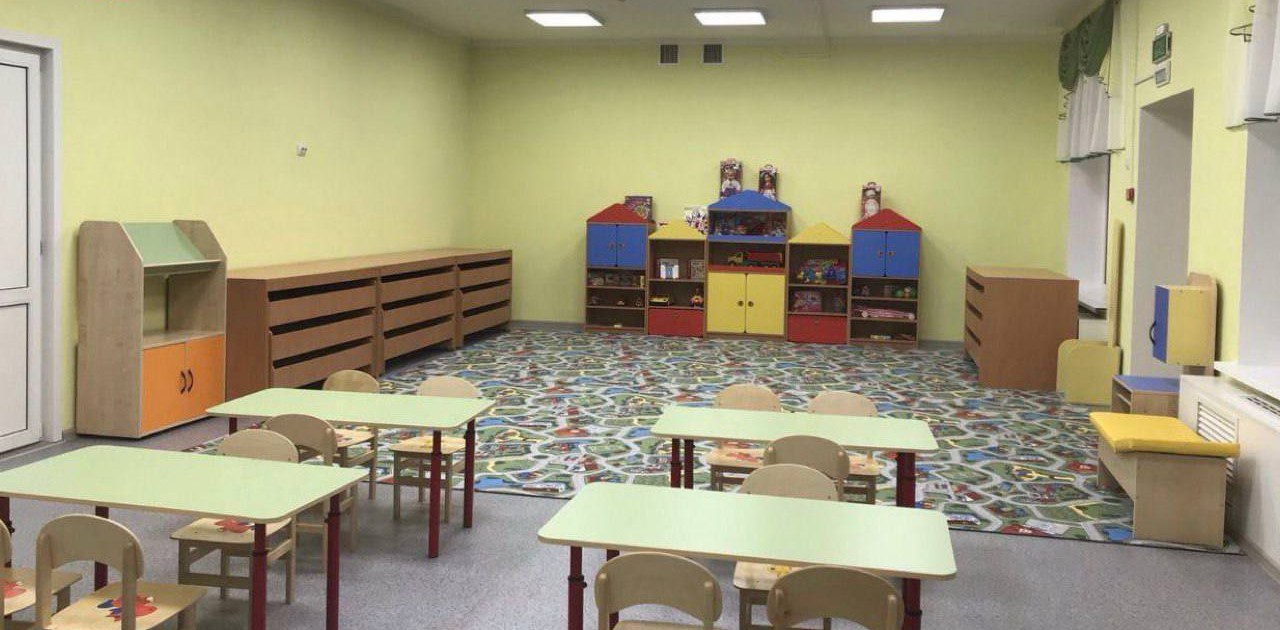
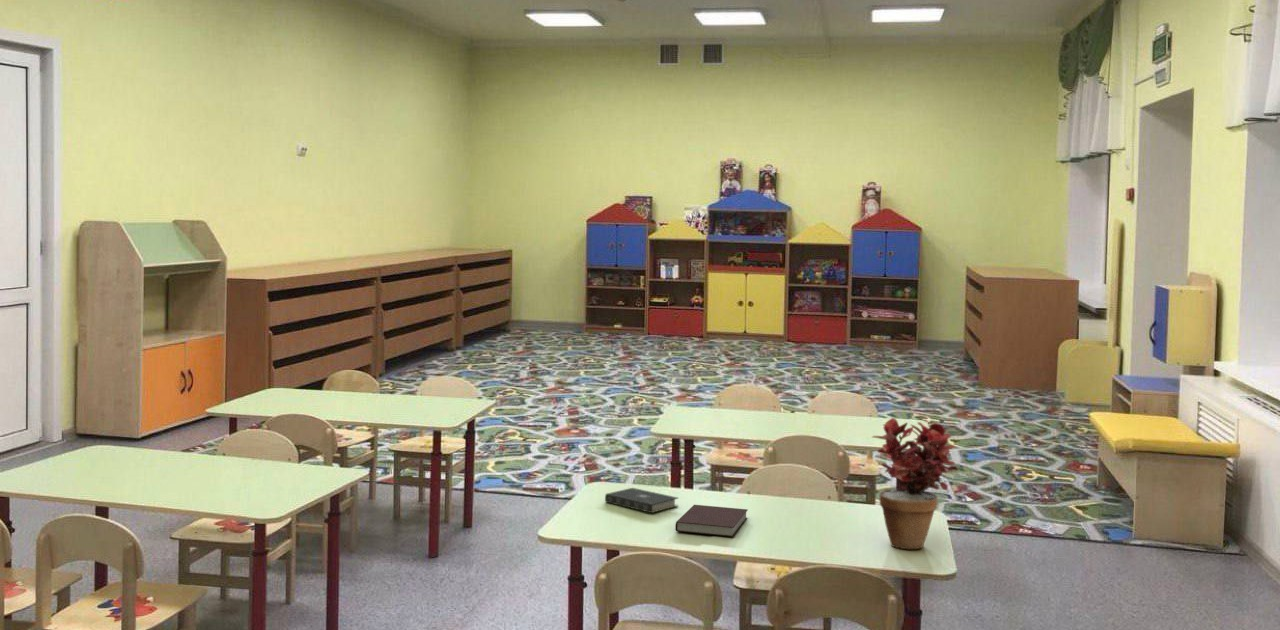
+ notebook [674,504,749,538]
+ book [604,487,680,514]
+ potted plant [871,416,959,550]
